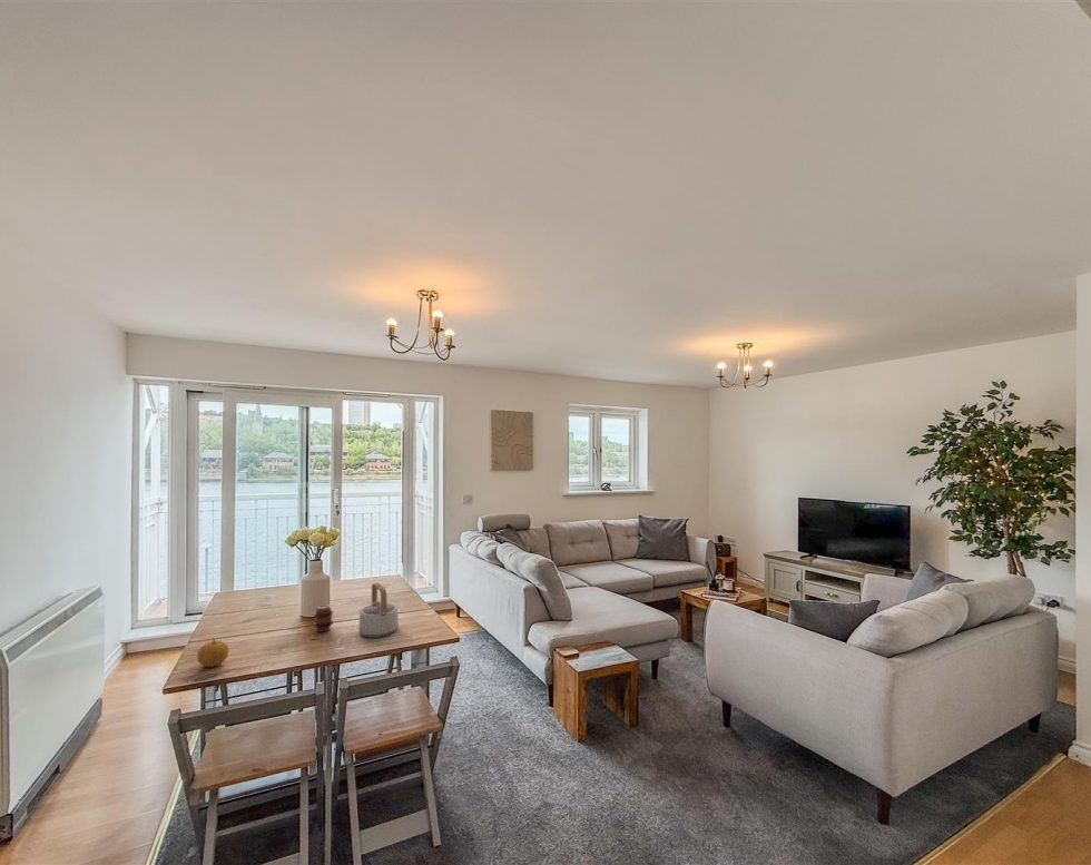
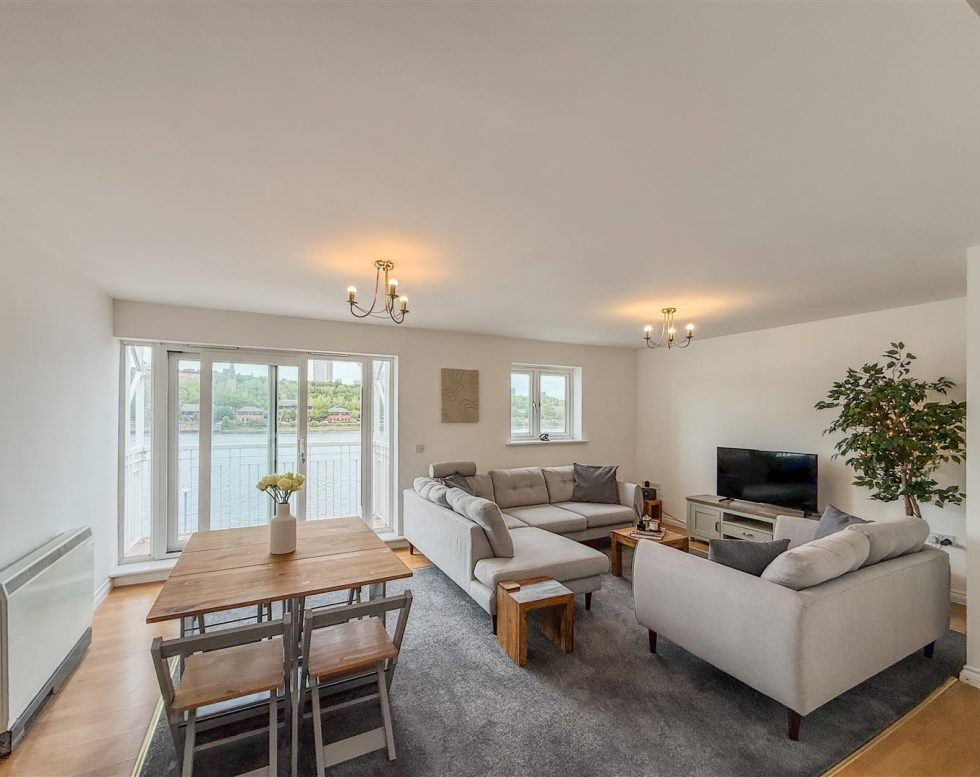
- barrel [313,603,334,633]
- fruit [196,637,229,668]
- teapot [357,582,400,639]
